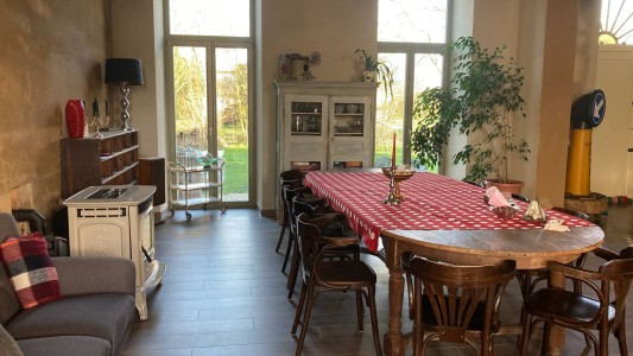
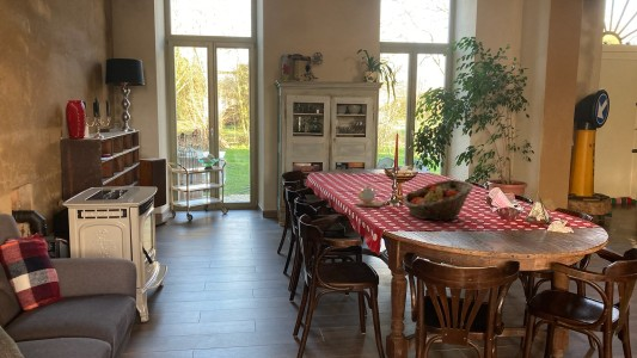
+ fruit basket [402,179,474,222]
+ teapot [354,184,386,208]
